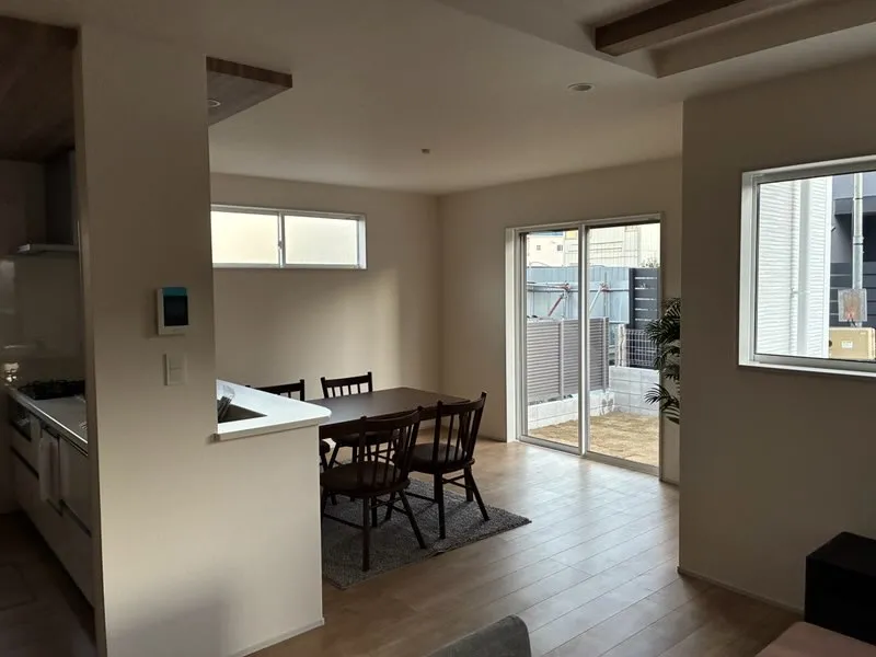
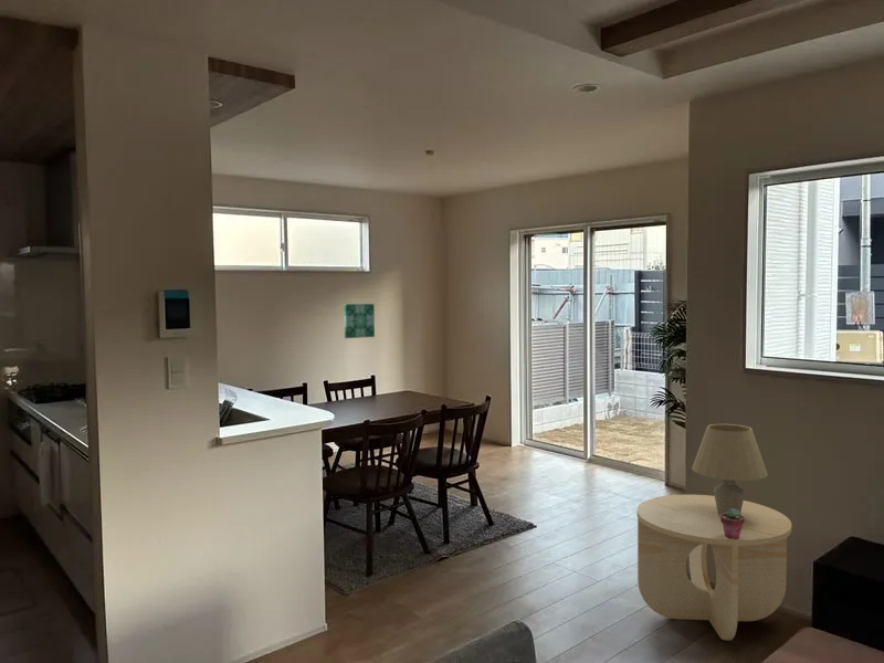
+ potted succulent [720,508,745,539]
+ side table [635,494,792,641]
+ wall art [343,303,376,339]
+ table lamp [691,423,769,516]
